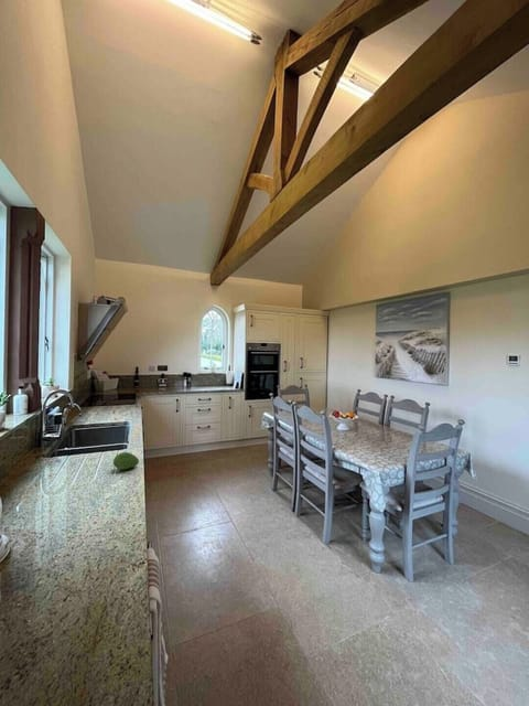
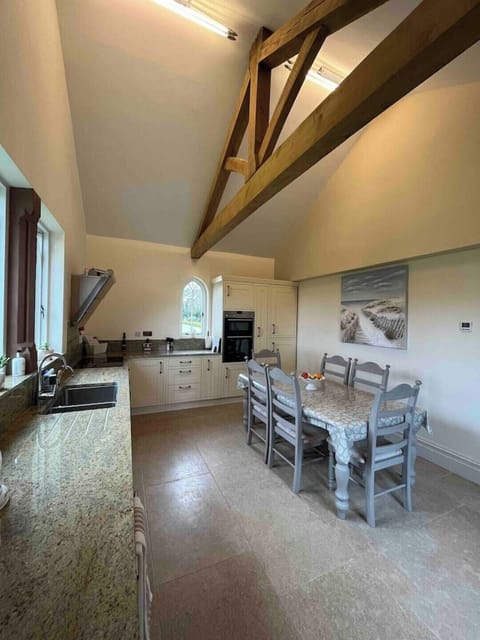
- fruit [112,451,140,471]
